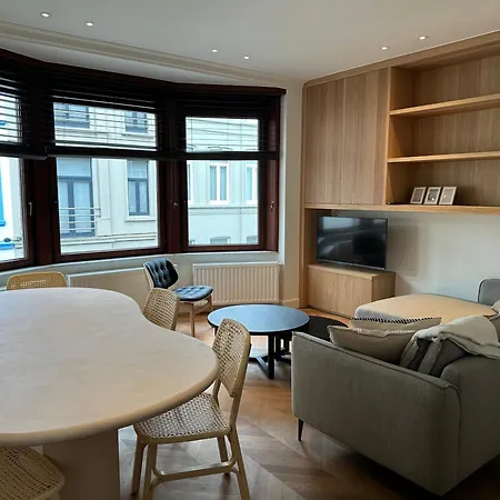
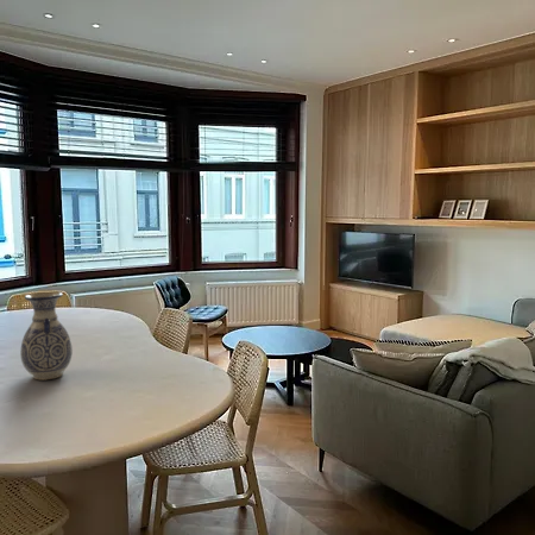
+ vase [19,291,74,382]
